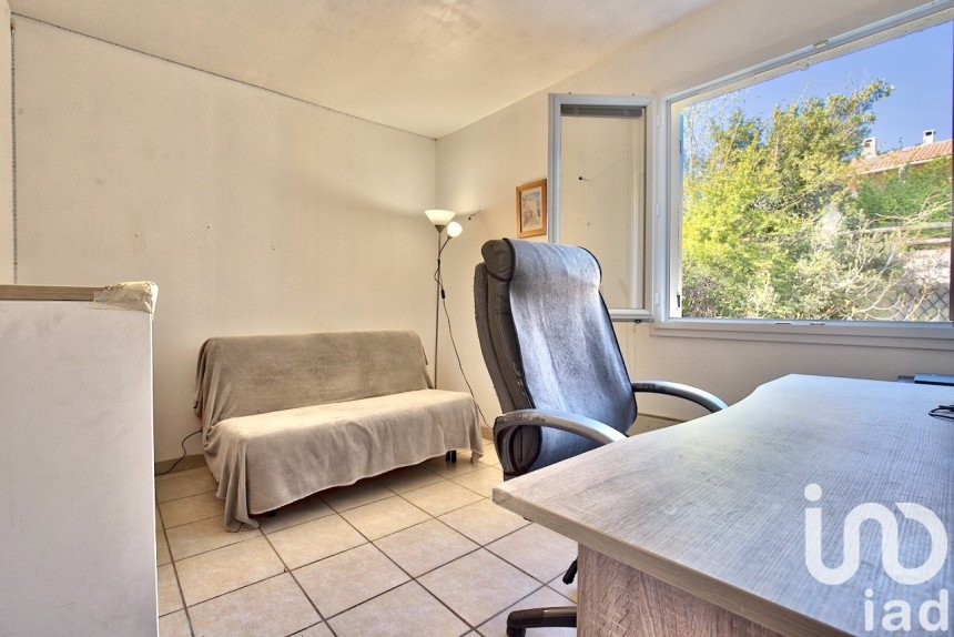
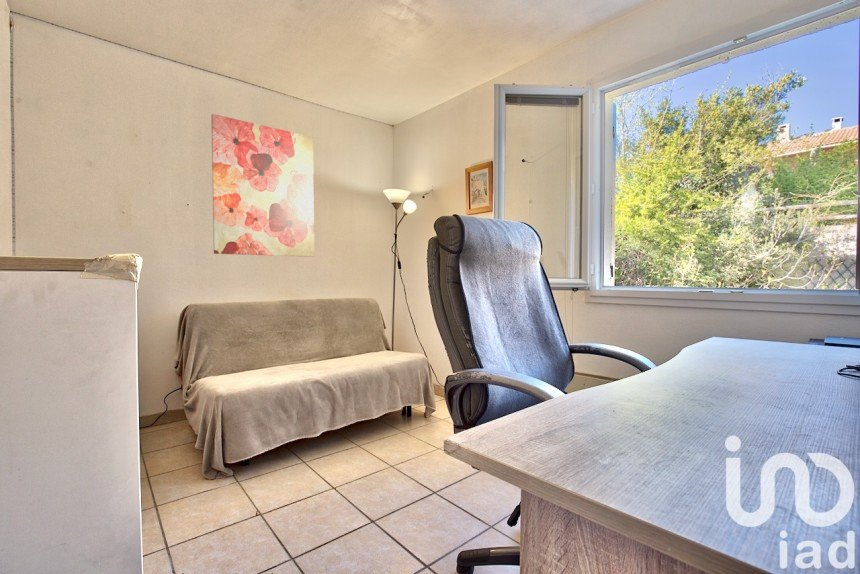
+ wall art [210,113,316,258]
